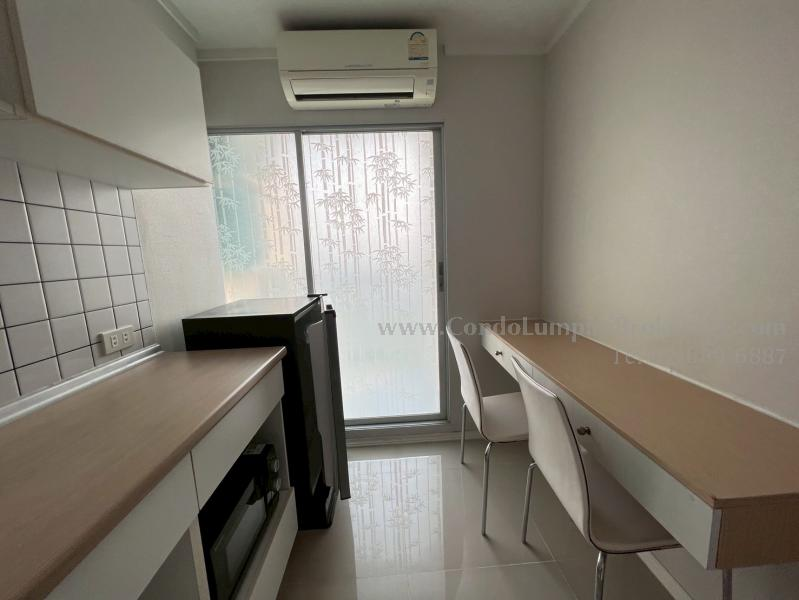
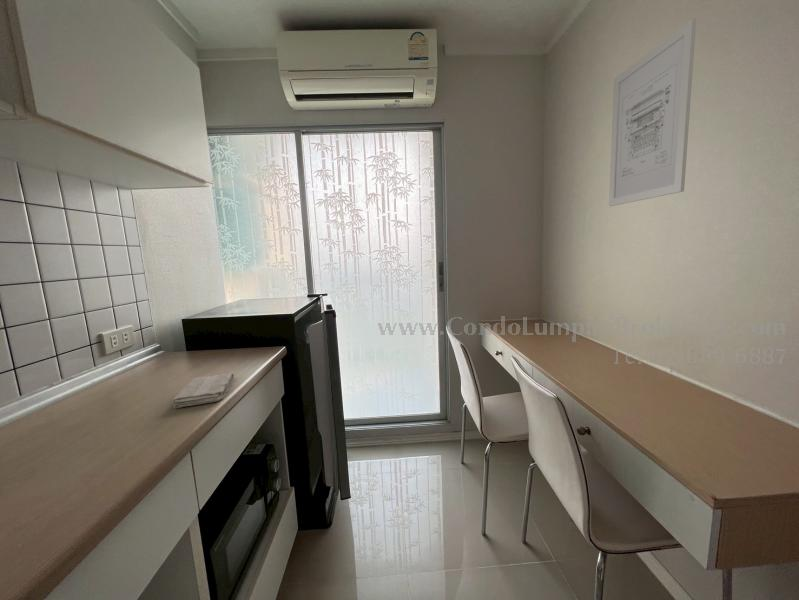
+ wall art [608,18,697,207]
+ washcloth [171,372,235,409]
